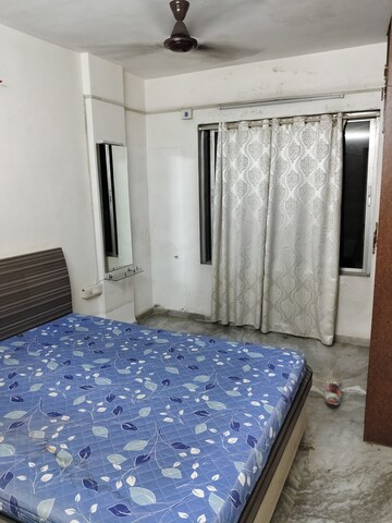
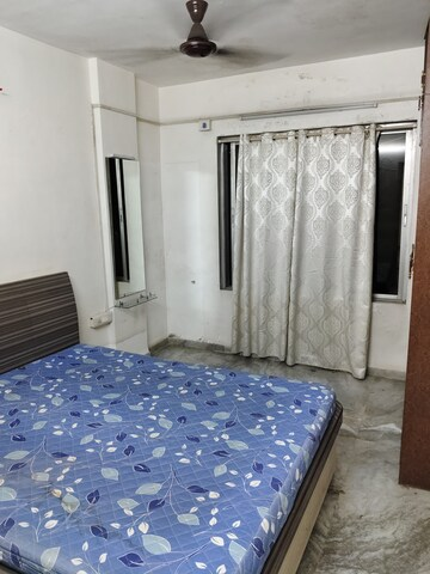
- shoe [323,376,343,406]
